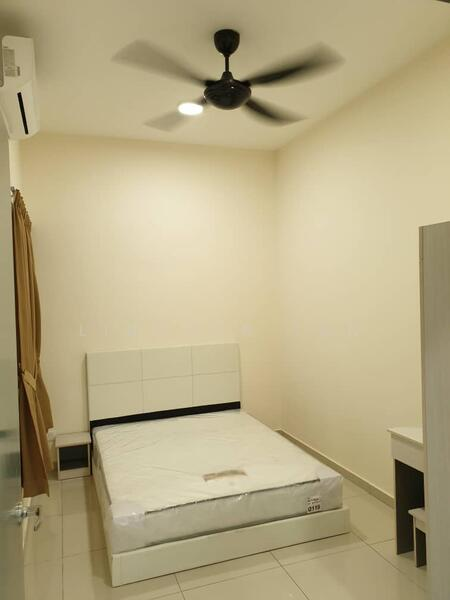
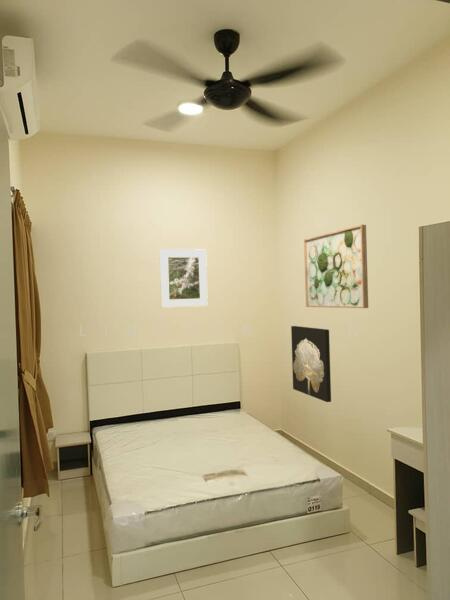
+ wall art [303,224,369,309]
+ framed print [159,248,209,309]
+ wall art [290,325,332,403]
